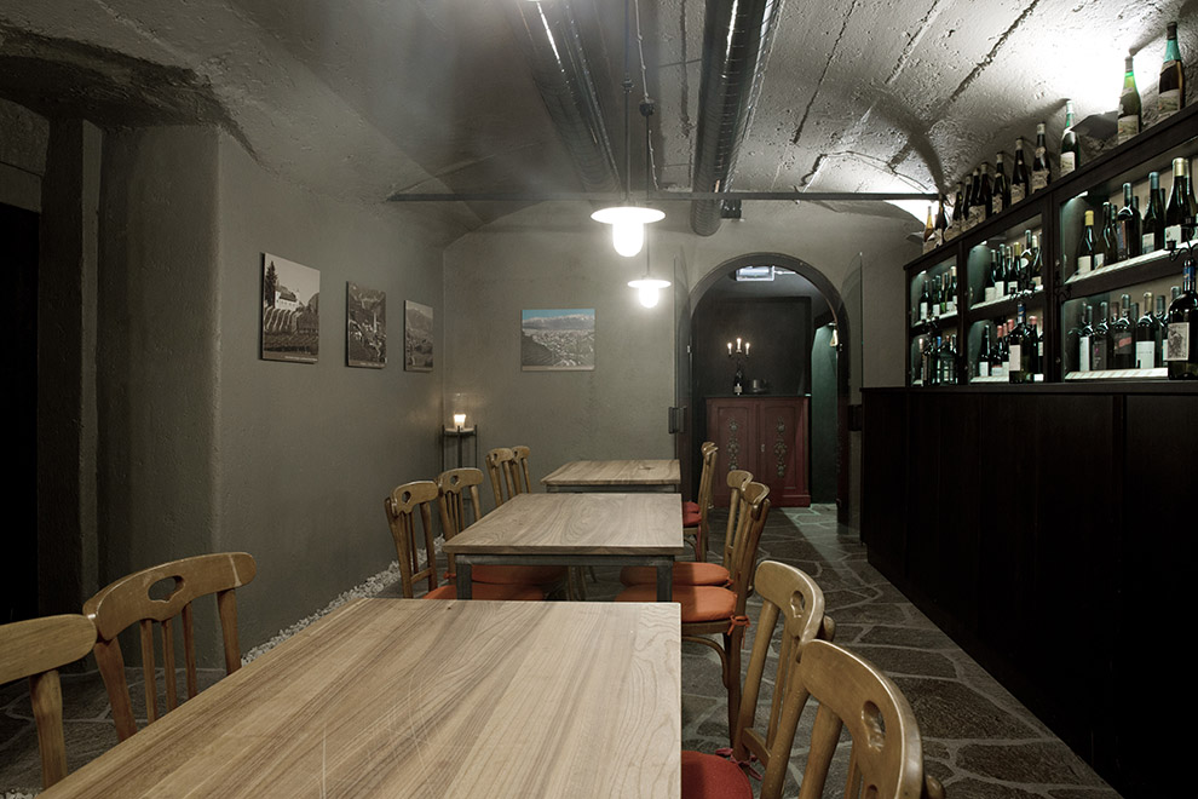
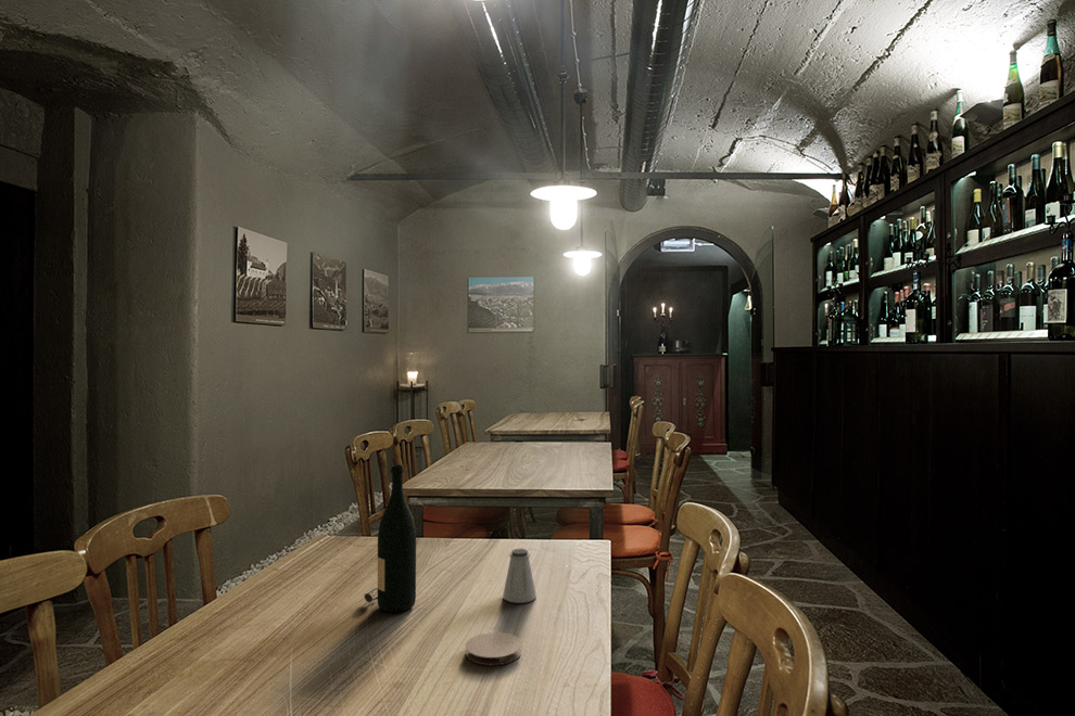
+ saltshaker [502,548,538,604]
+ coaster [465,631,522,666]
+ wine bottle [363,463,417,613]
